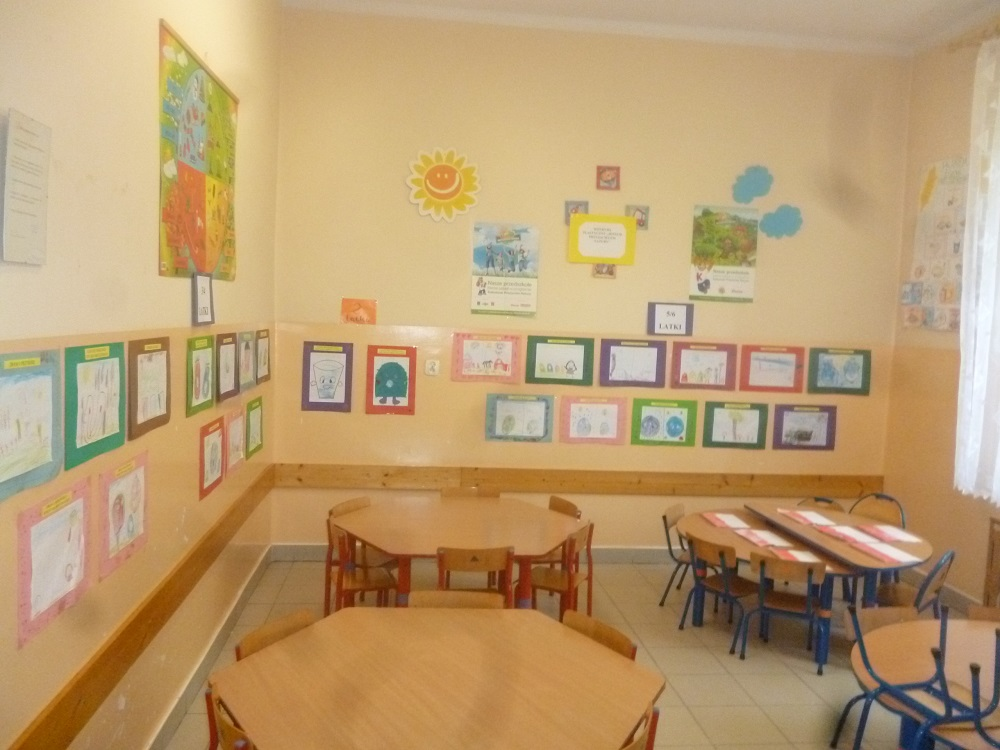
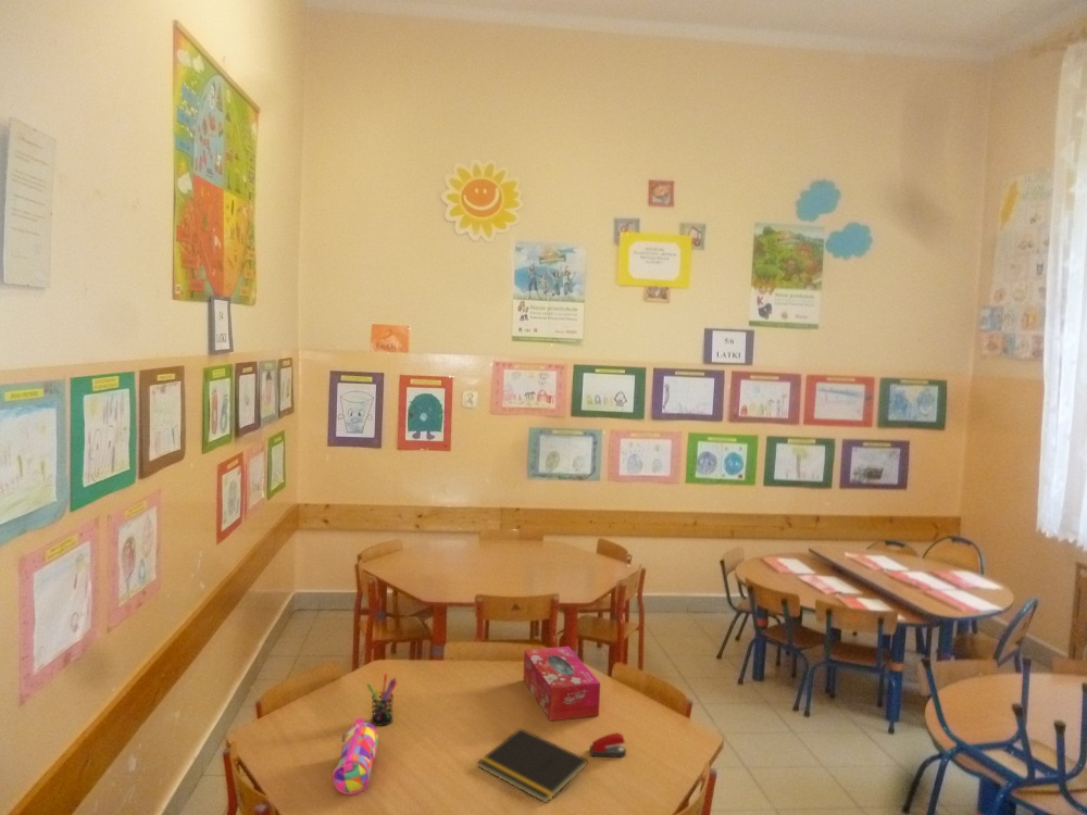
+ pencil case [332,717,379,795]
+ pen holder [365,673,398,727]
+ stapler [589,732,627,758]
+ notepad [476,727,589,804]
+ tissue box [523,645,601,722]
